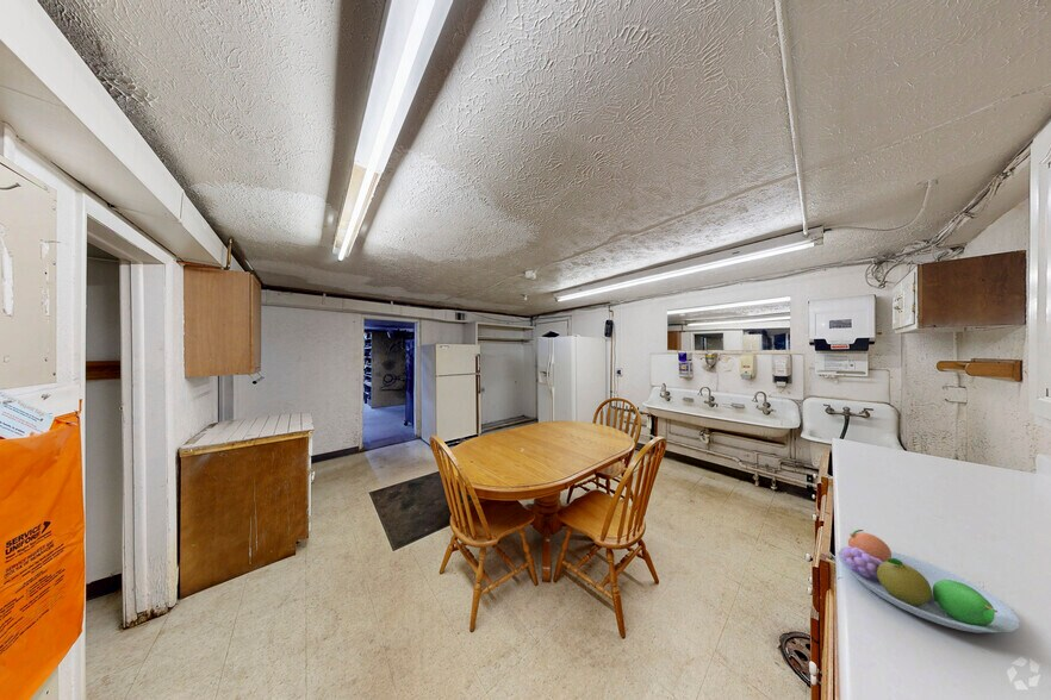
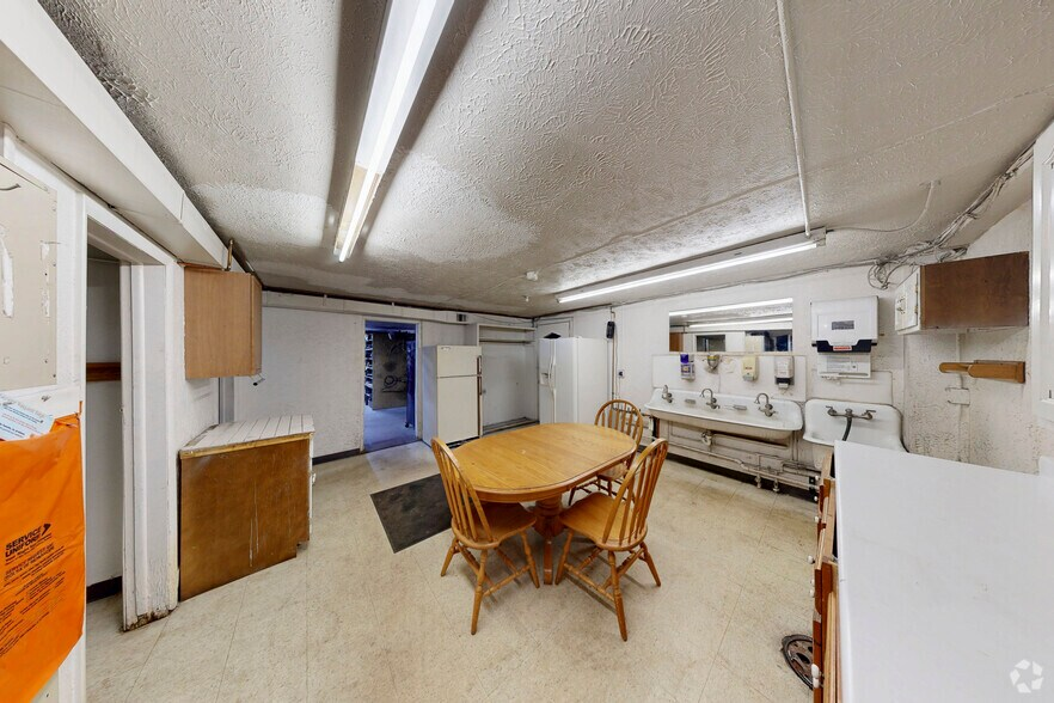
- fruit bowl [838,529,1020,635]
